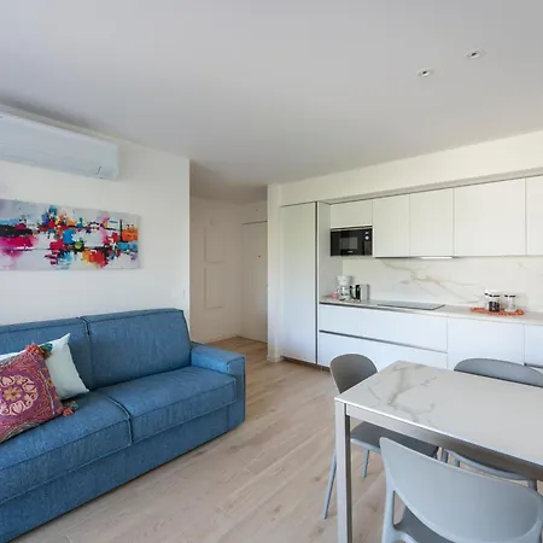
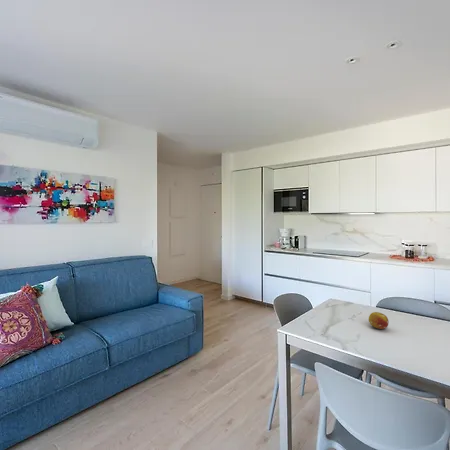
+ fruit [368,311,390,330]
